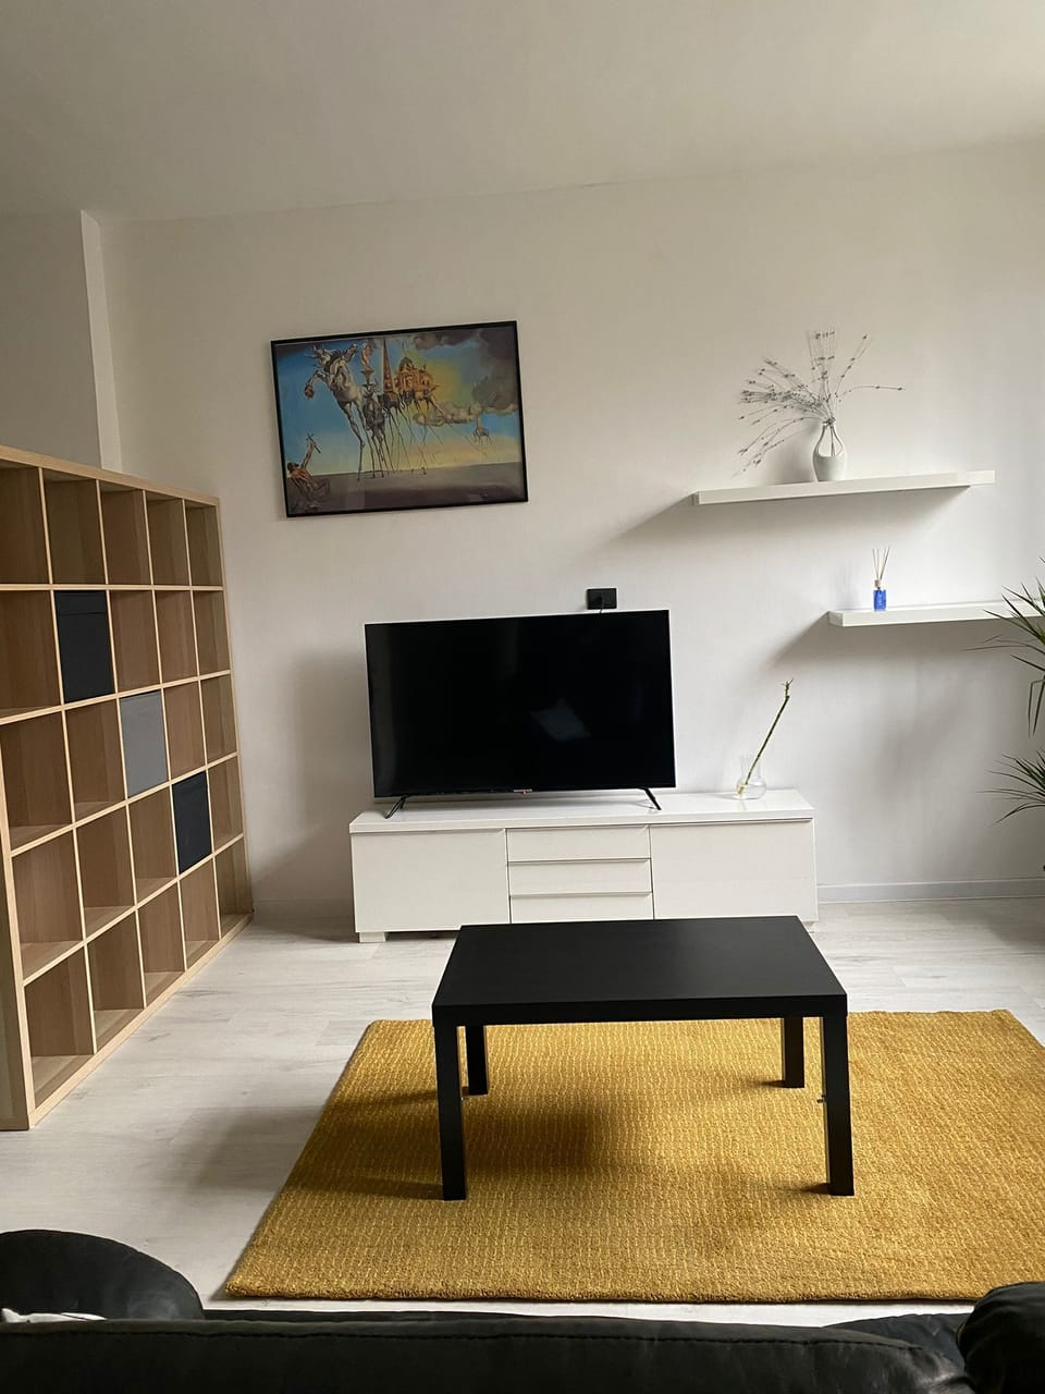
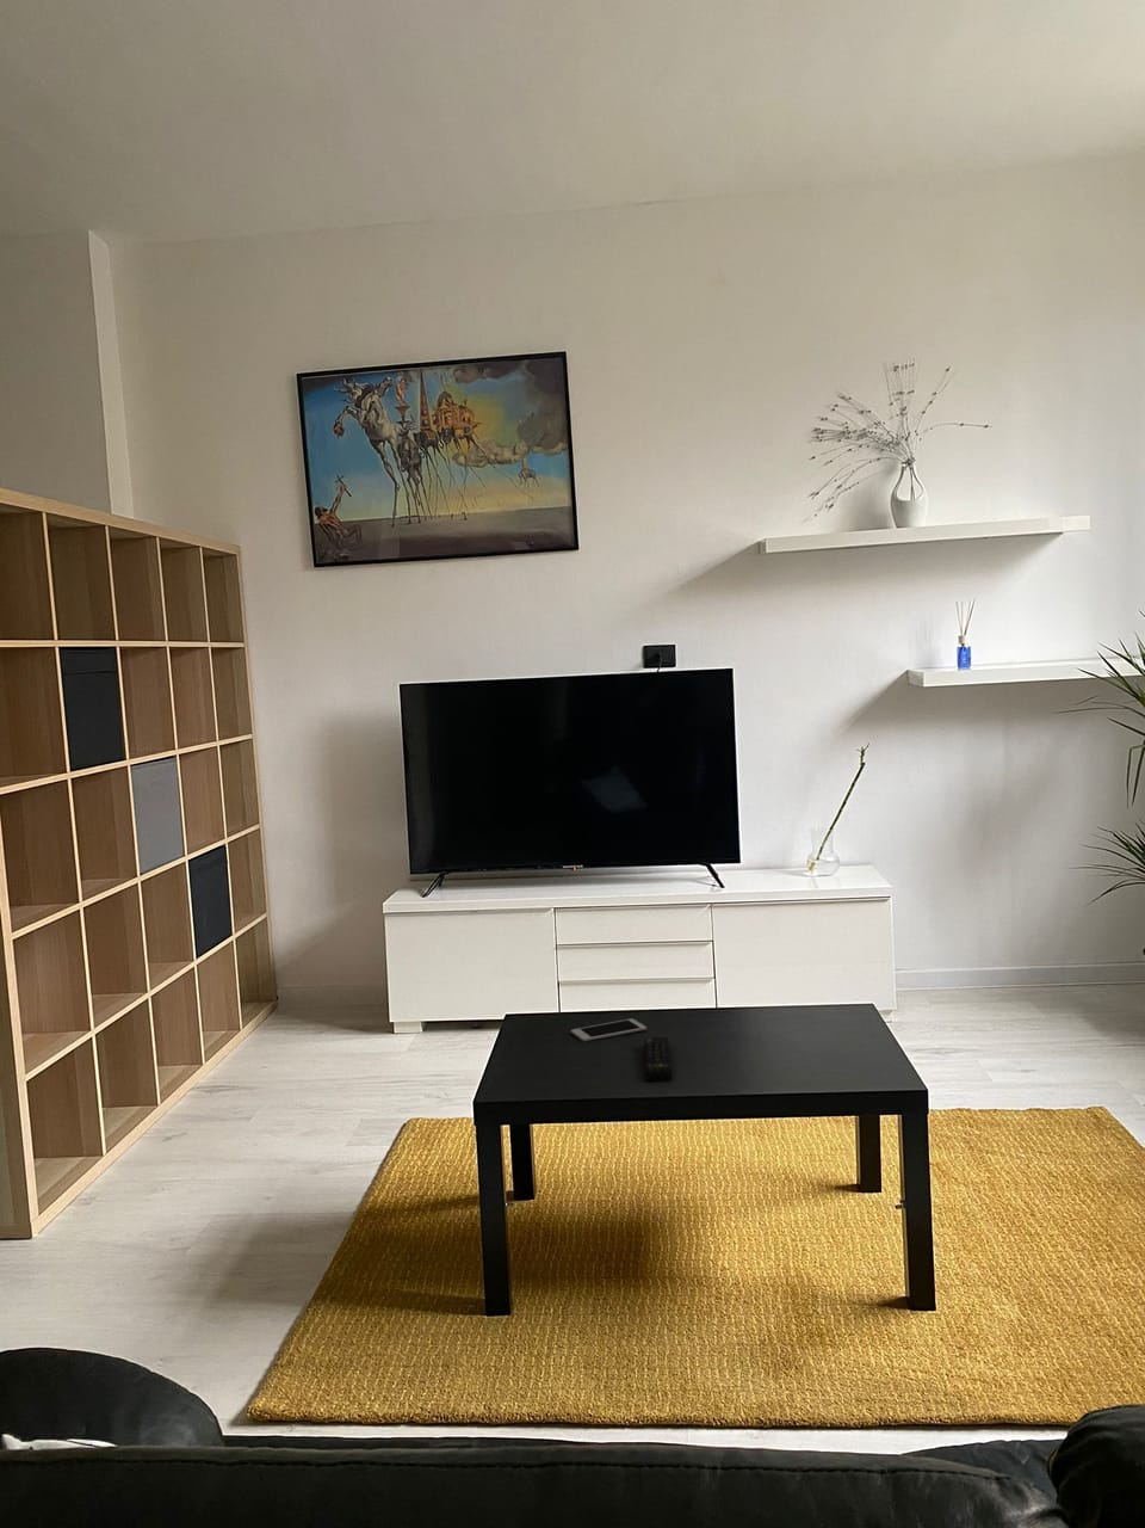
+ cell phone [570,1018,647,1042]
+ remote control [643,1036,672,1083]
